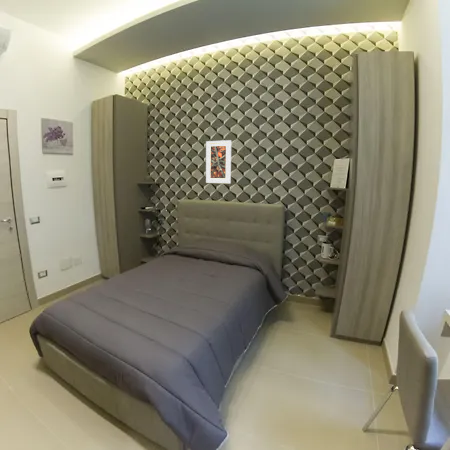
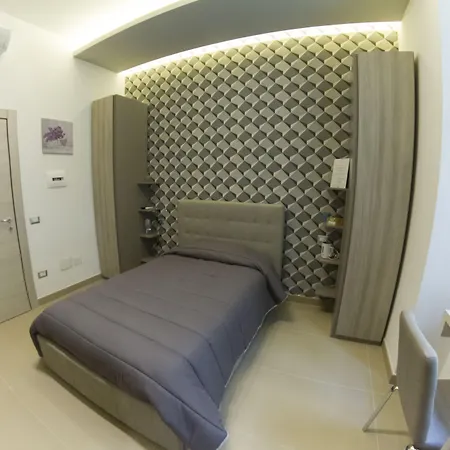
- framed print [205,139,232,184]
